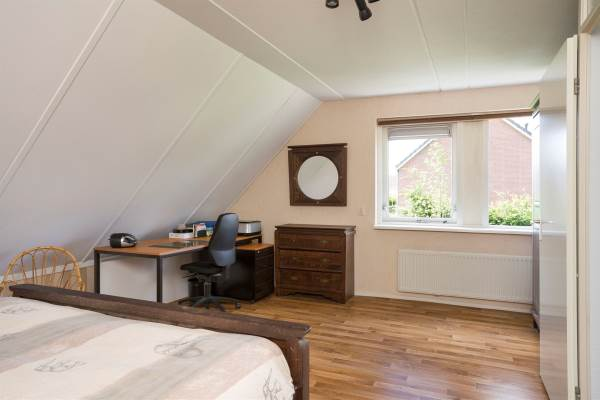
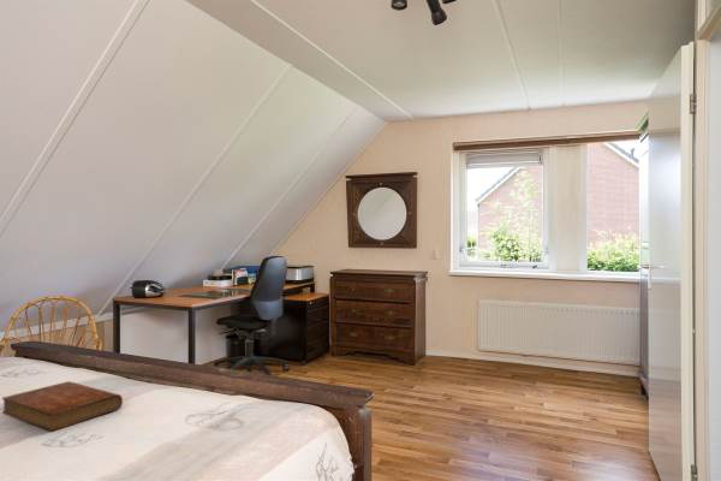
+ bible [1,380,124,433]
